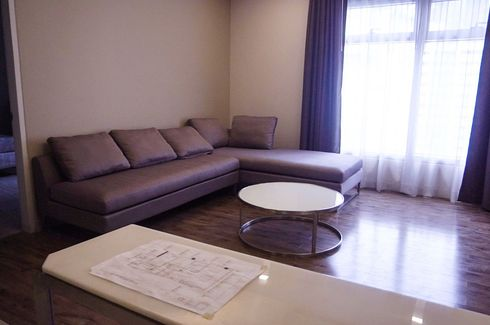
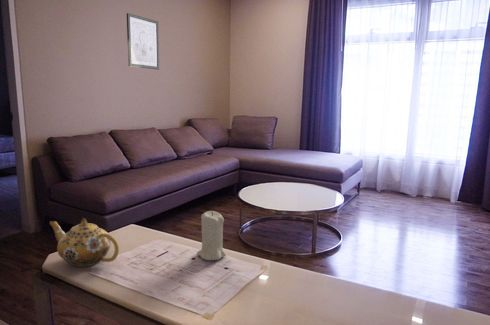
+ teapot [49,217,120,268]
+ candle [196,210,227,261]
+ wall art [126,12,160,70]
